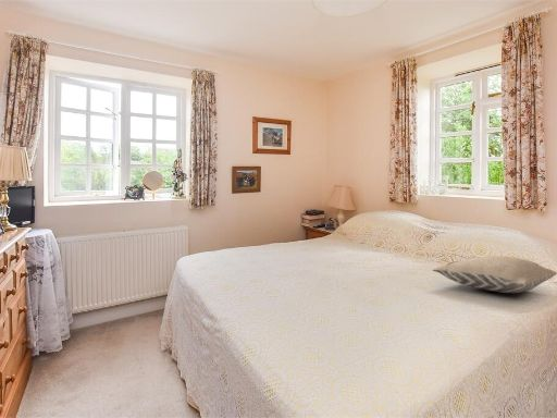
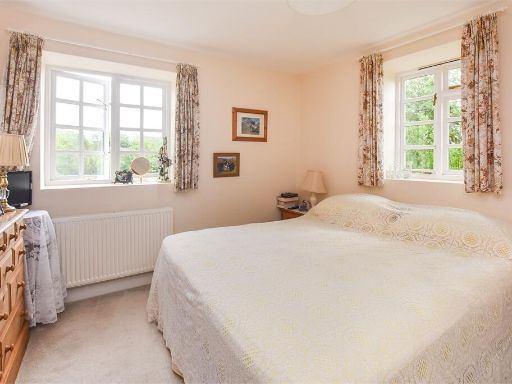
- pillow [432,255,557,294]
